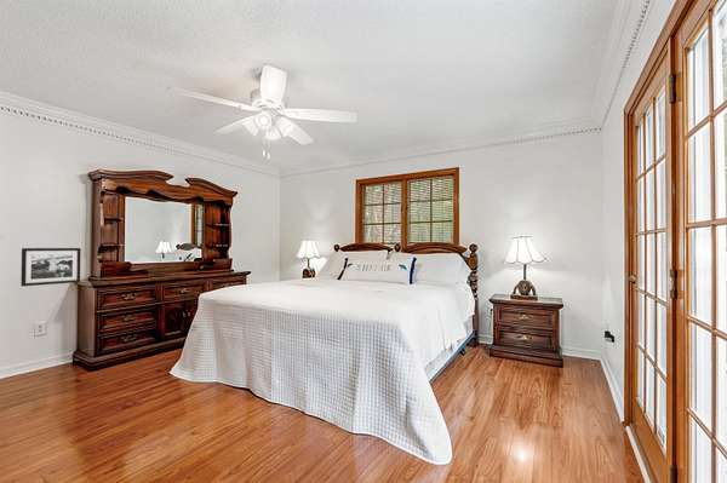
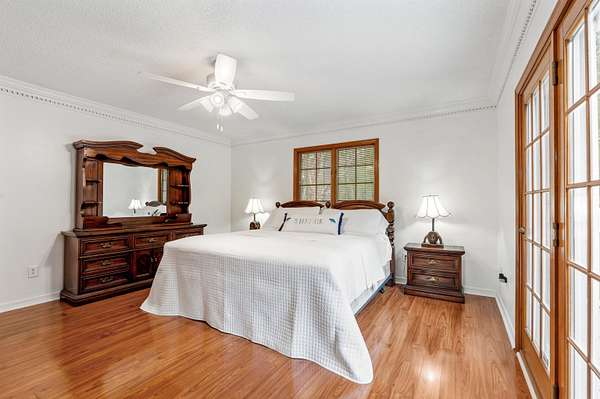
- picture frame [19,247,82,287]
